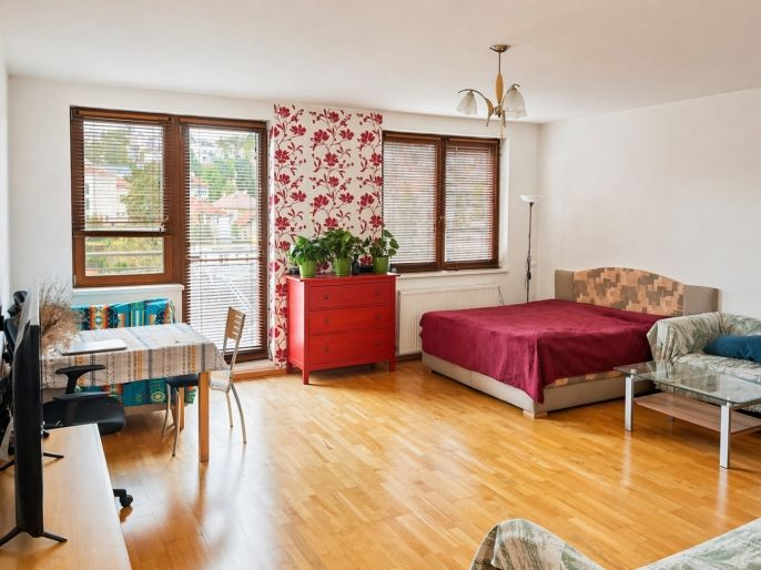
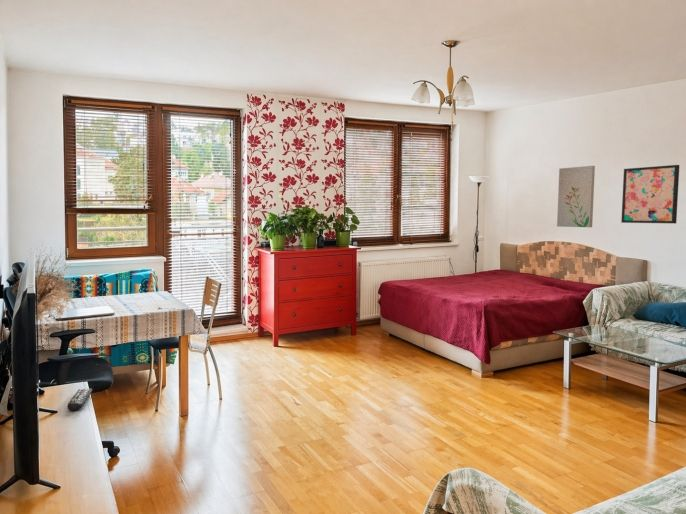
+ wall art [620,164,680,225]
+ remote control [66,388,93,412]
+ wall art [556,165,596,228]
